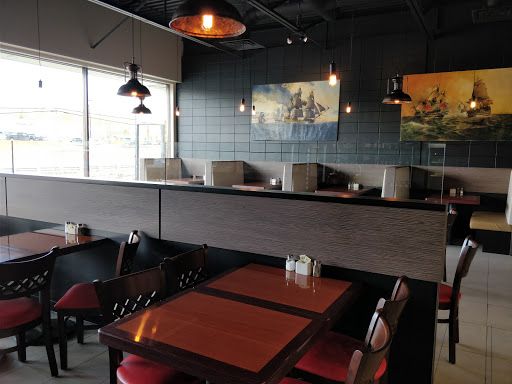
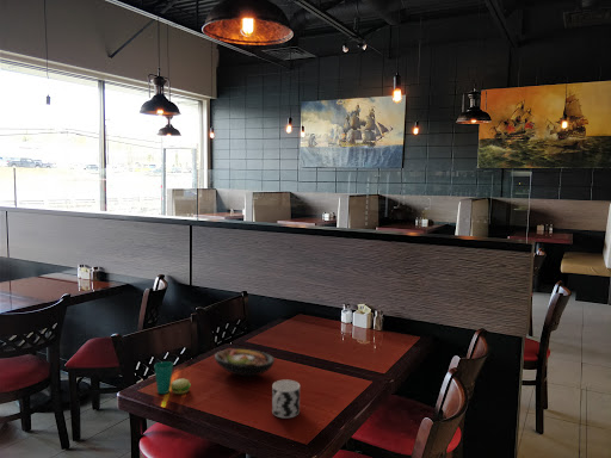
+ cup [153,360,191,395]
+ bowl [214,348,276,377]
+ cup [271,379,301,419]
